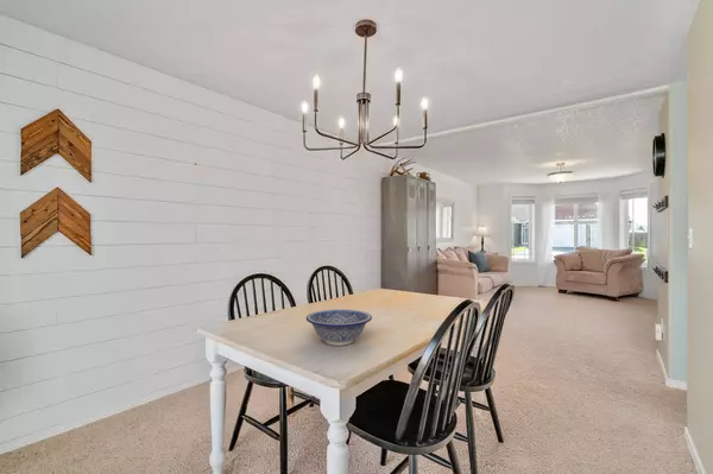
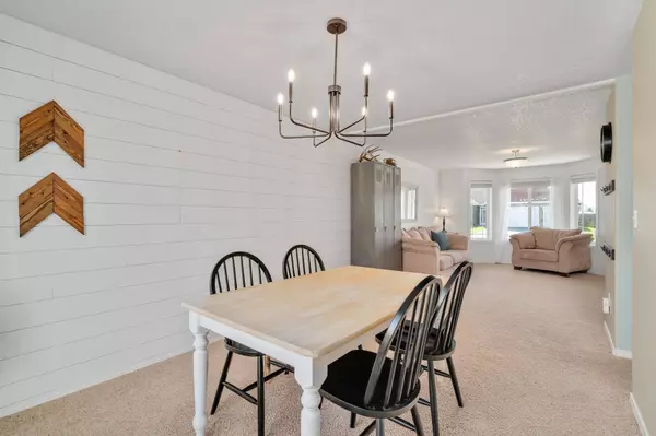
- decorative bowl [305,308,373,347]
